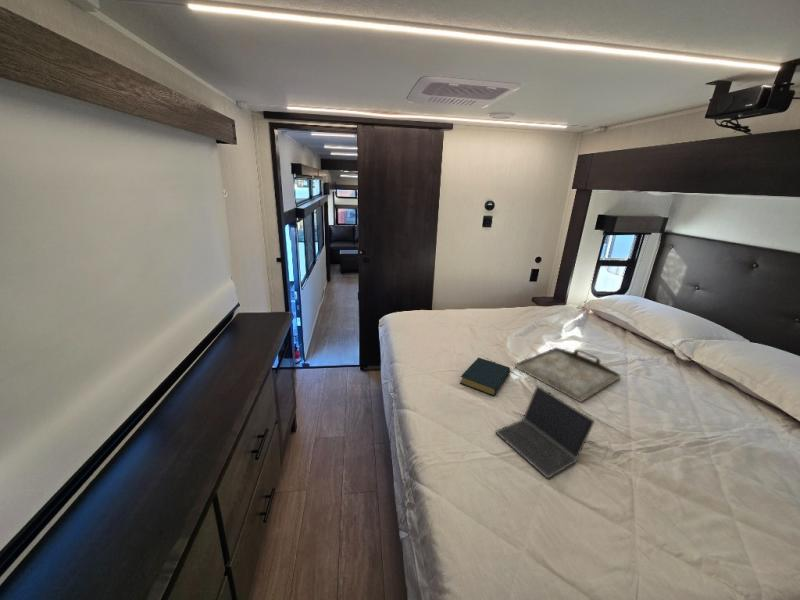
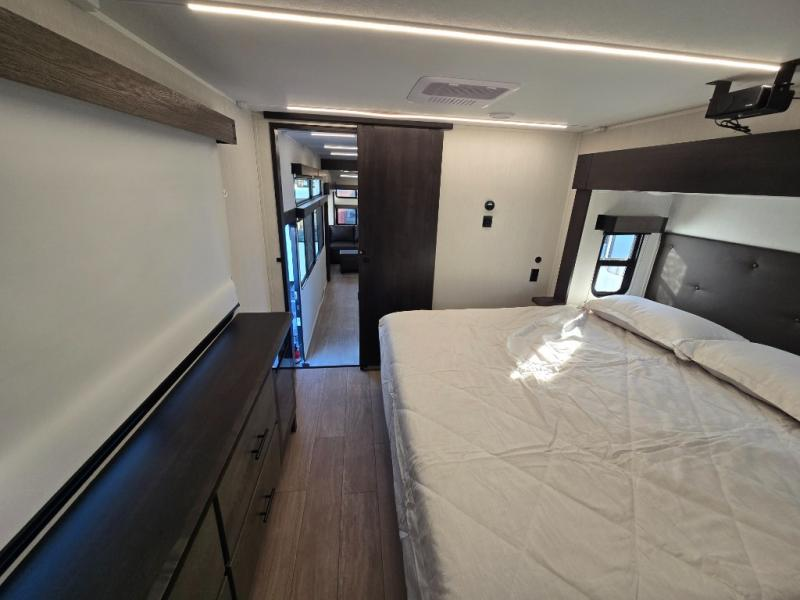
- serving tray [514,346,622,403]
- laptop computer [494,384,596,480]
- hardback book [459,357,511,397]
